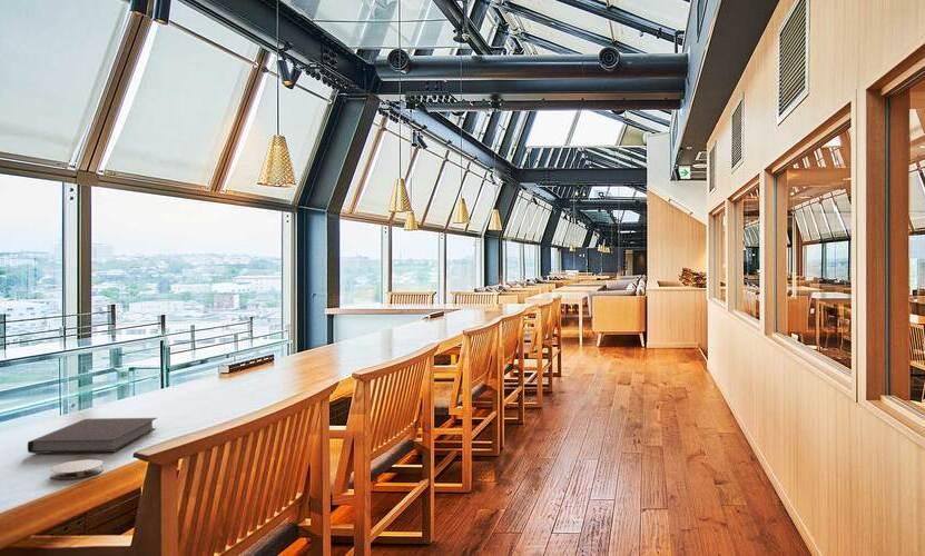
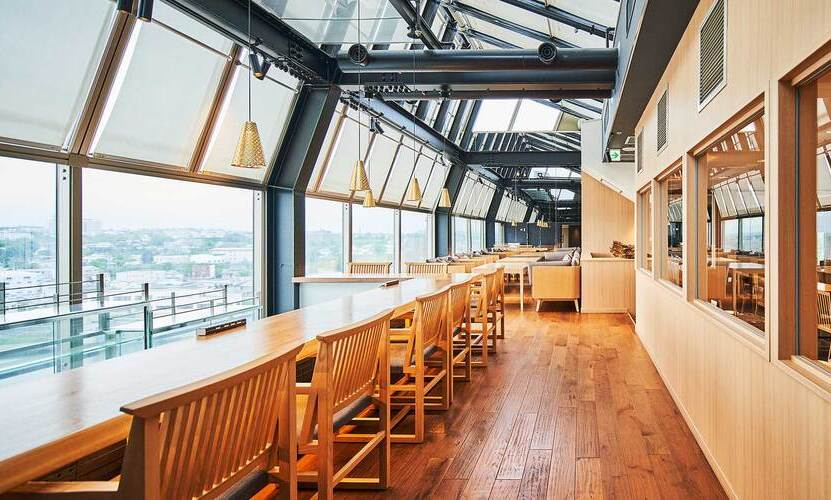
- coaster [49,459,105,480]
- notebook [27,417,158,455]
